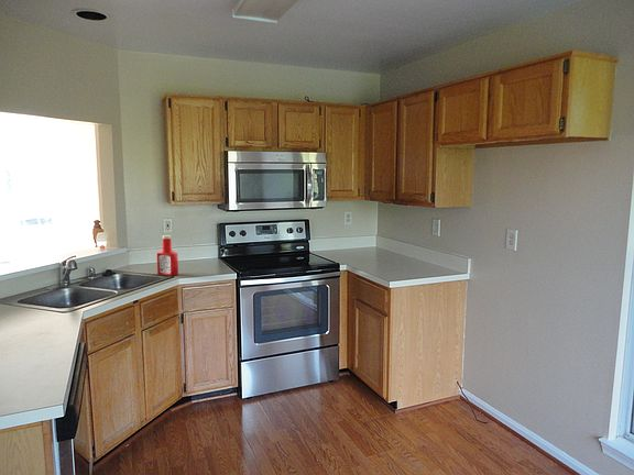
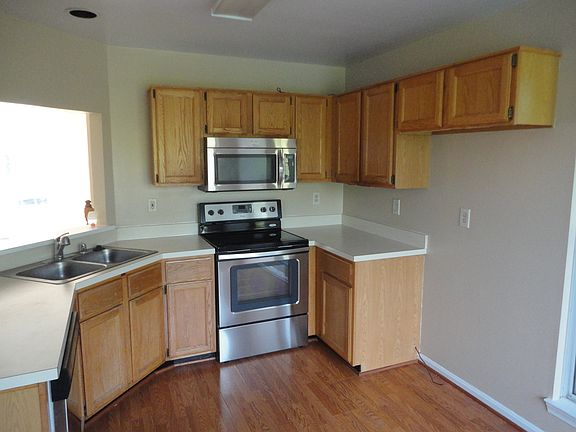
- soap bottle [155,234,179,277]
